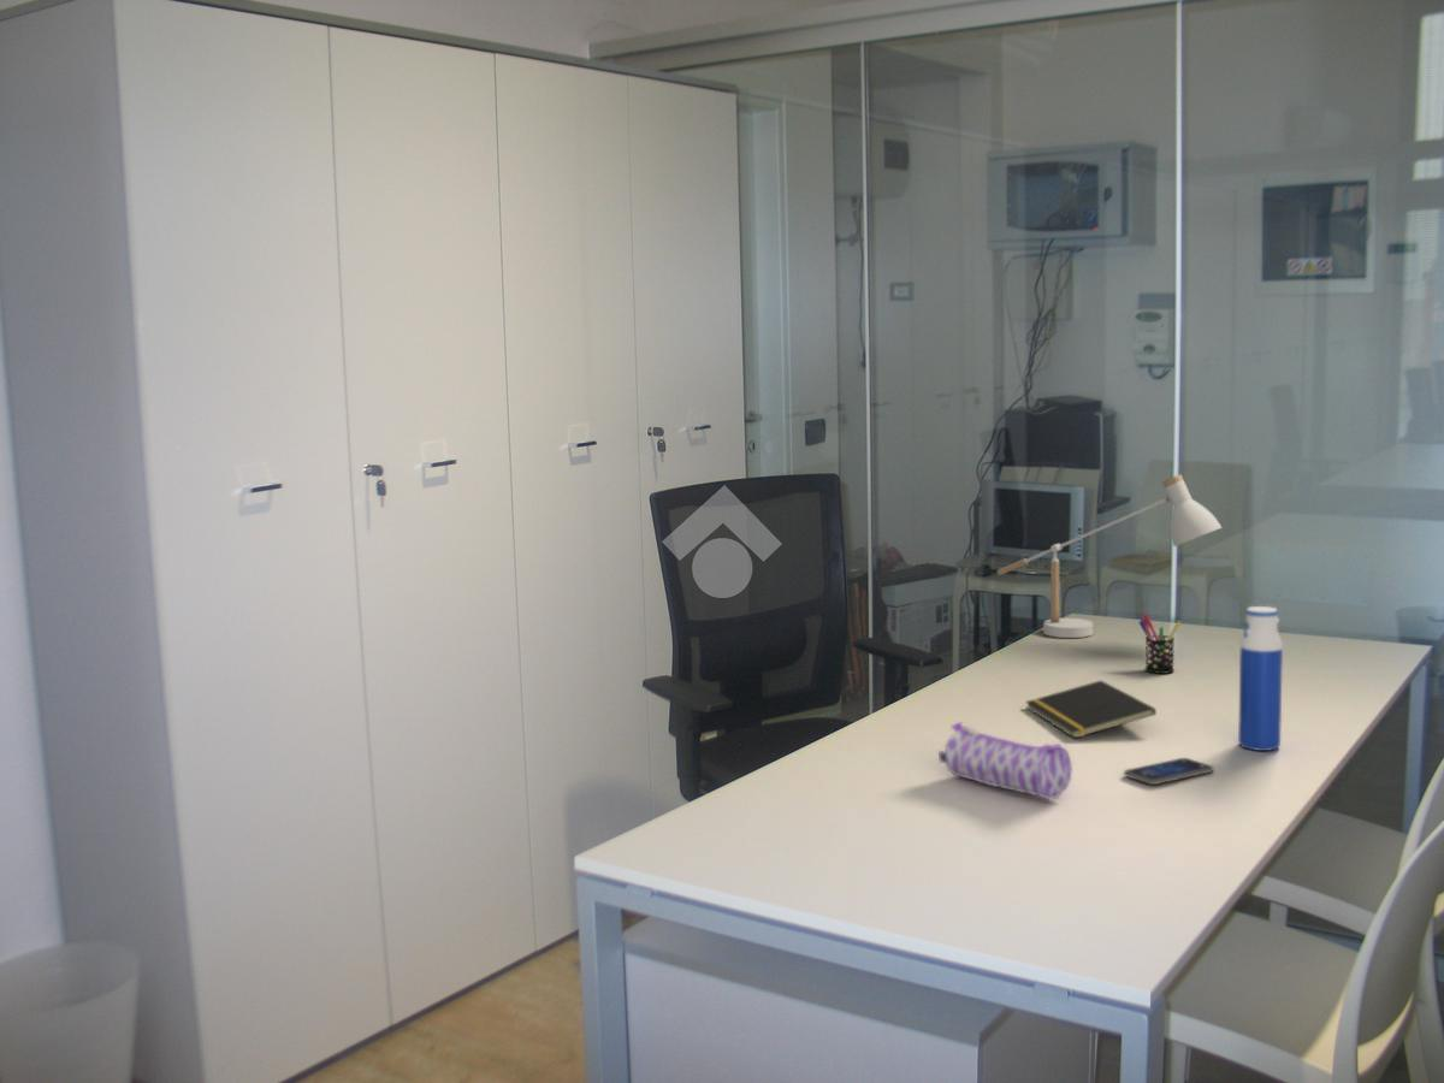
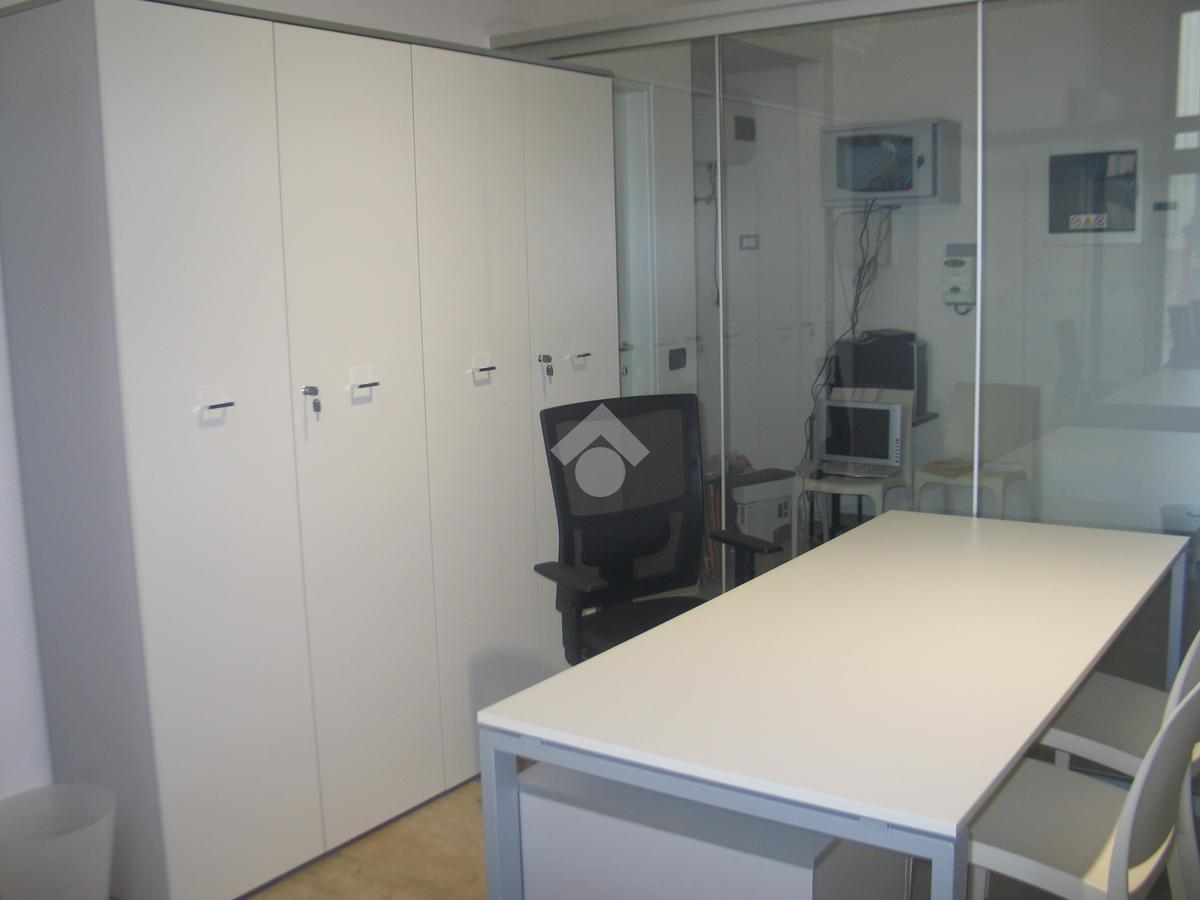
- pencil case [937,721,1073,800]
- water bottle [1237,605,1284,752]
- pen holder [1137,612,1182,675]
- notepad [1024,679,1158,739]
- smartphone [1123,757,1215,786]
- desk lamp [996,473,1223,639]
